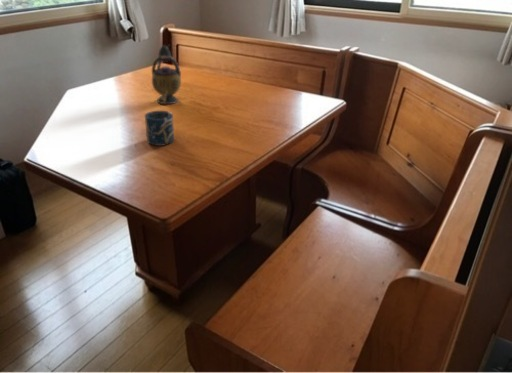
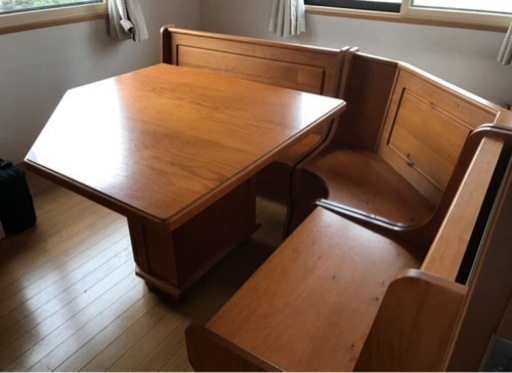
- teapot [151,44,182,105]
- cup [144,110,175,147]
